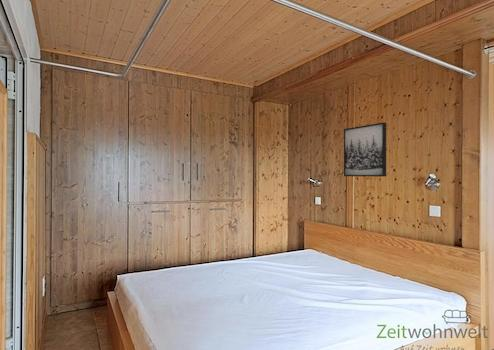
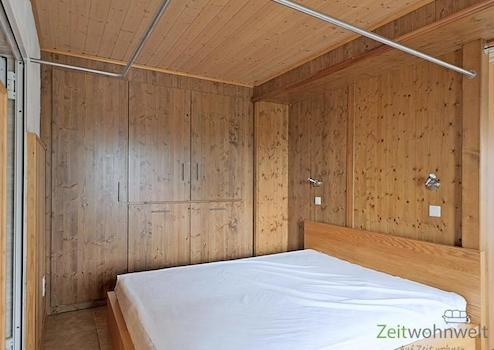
- wall art [343,121,387,177]
